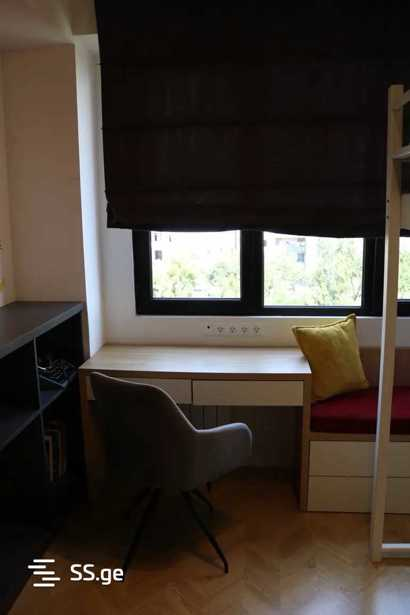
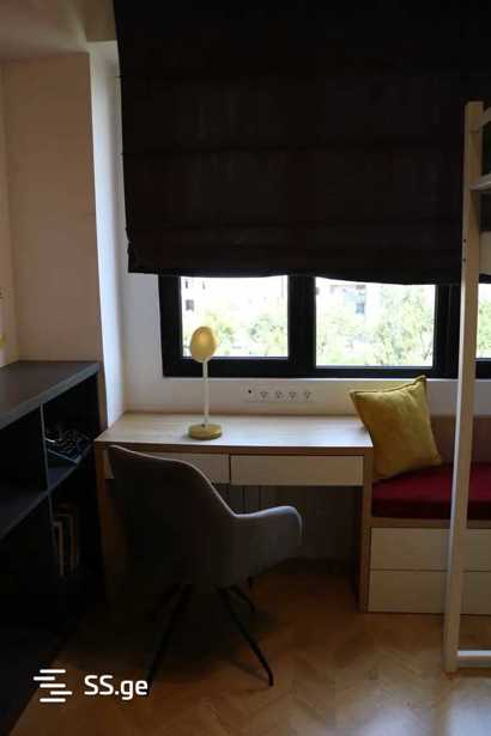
+ desk lamp [187,326,223,440]
